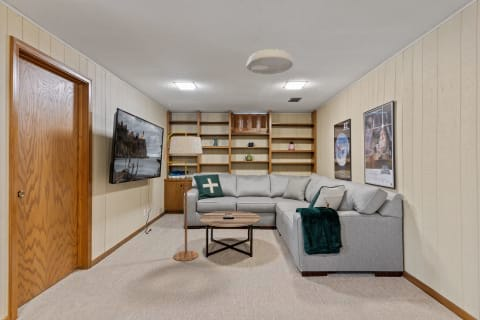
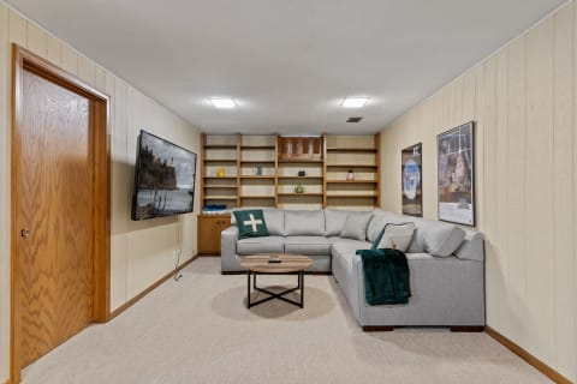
- ceiling light [246,48,294,75]
- floor lamp [163,130,203,262]
